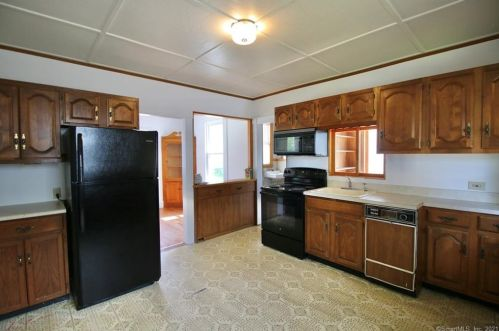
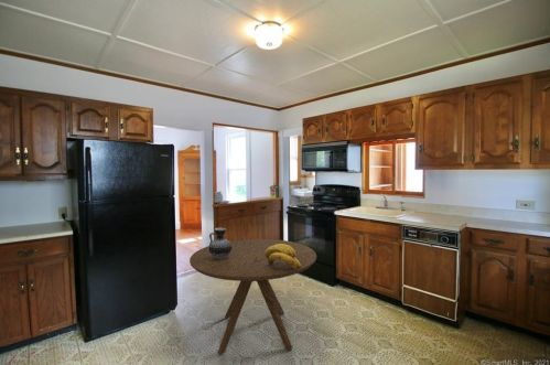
+ banana bunch [265,244,301,269]
+ ceramic jug [208,227,231,259]
+ dining table [188,238,317,356]
